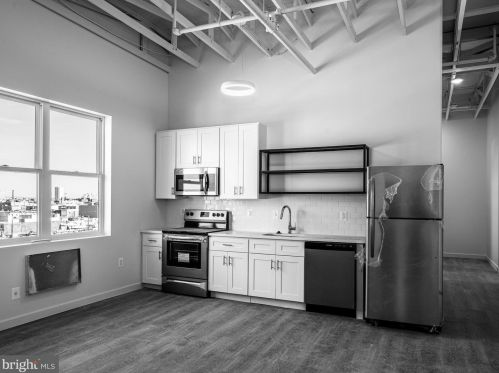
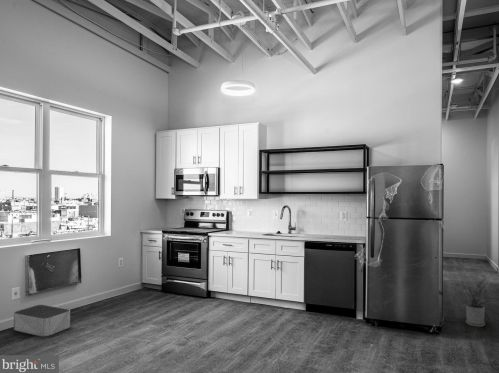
+ house plant [453,276,496,328]
+ storage bin [13,304,71,337]
